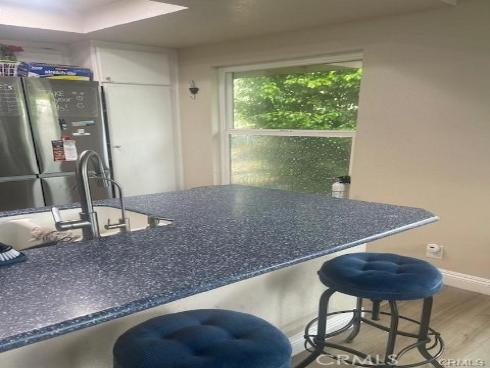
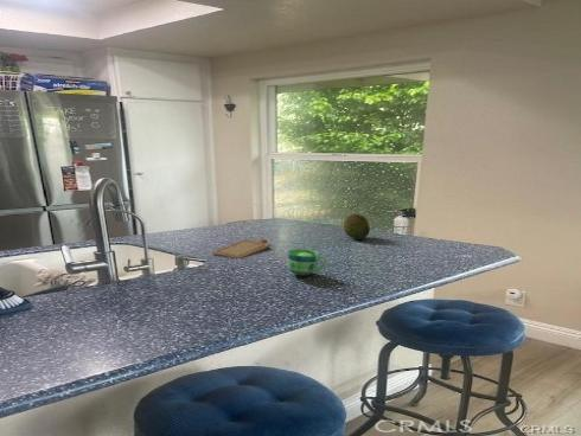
+ fruit [343,213,371,241]
+ cup [287,248,328,277]
+ chopping board [212,237,270,259]
